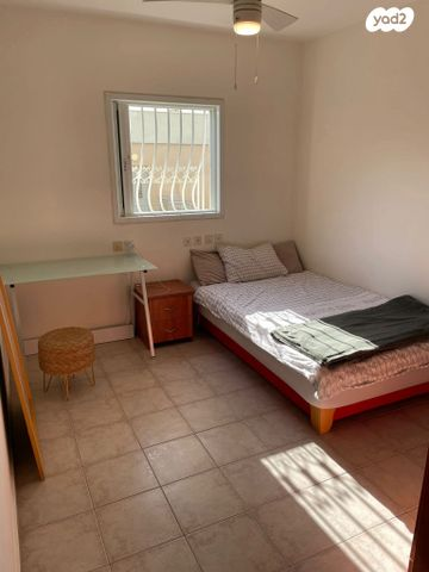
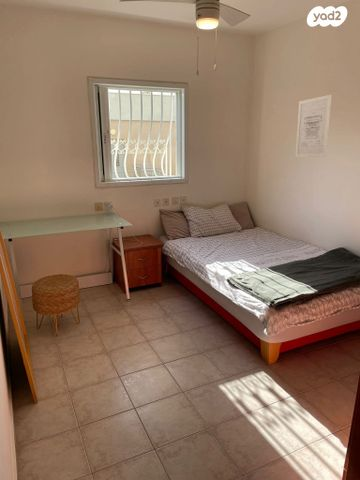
+ wall art [294,94,333,158]
